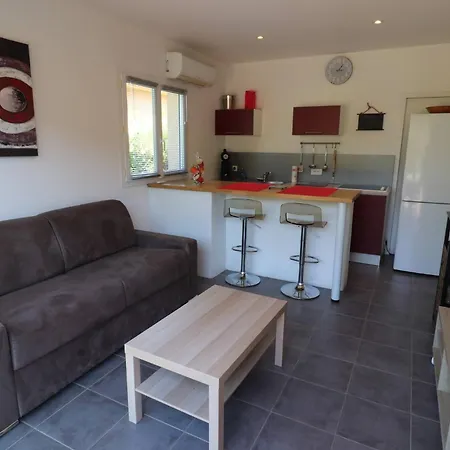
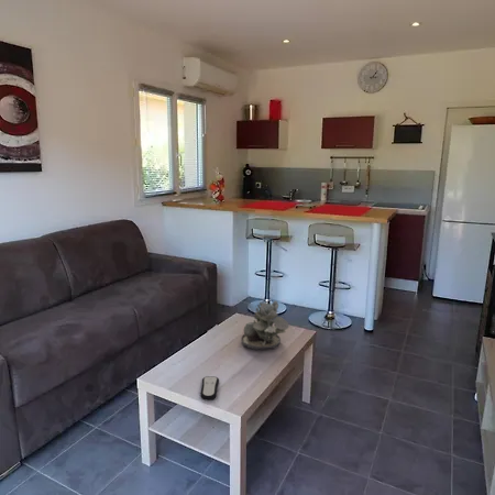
+ remote control [199,375,220,402]
+ succulent plant [240,299,290,352]
